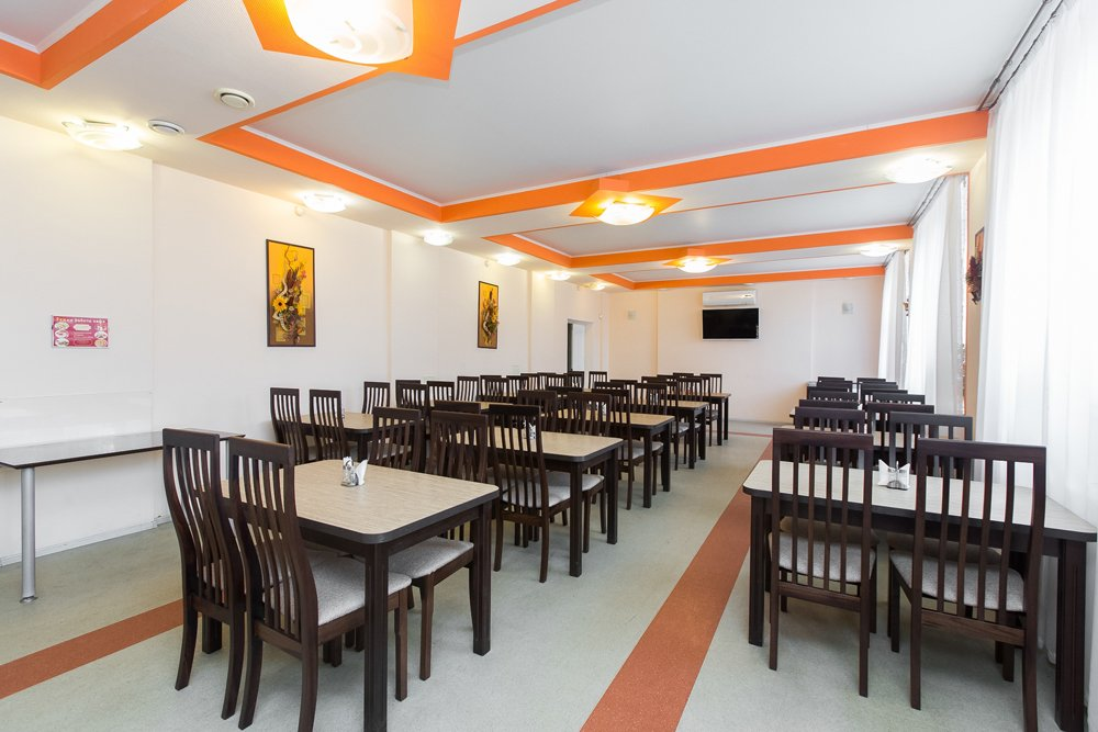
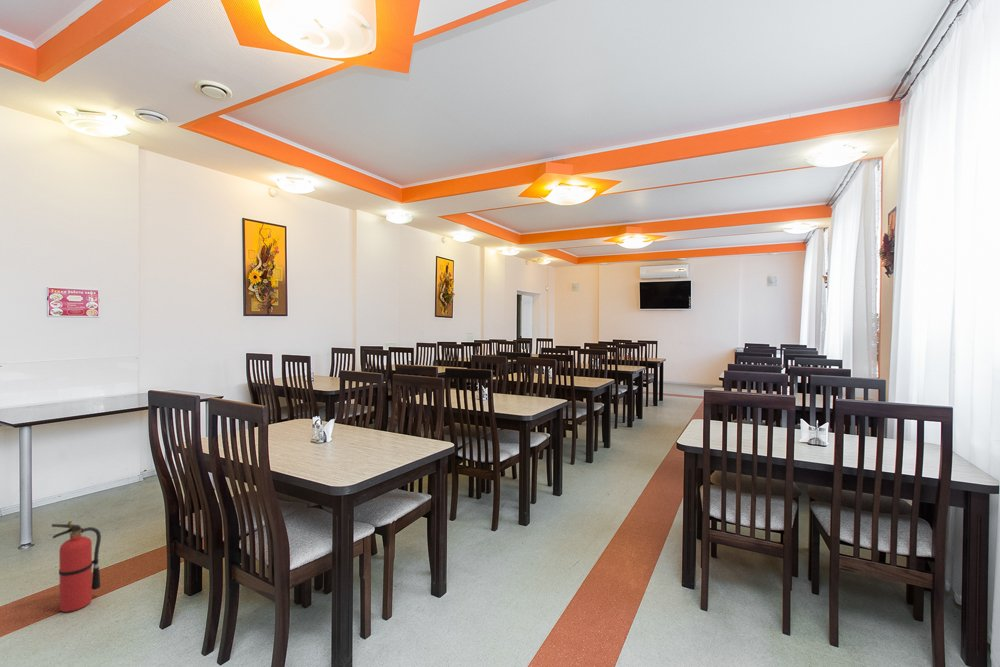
+ fire extinguisher [51,520,102,613]
